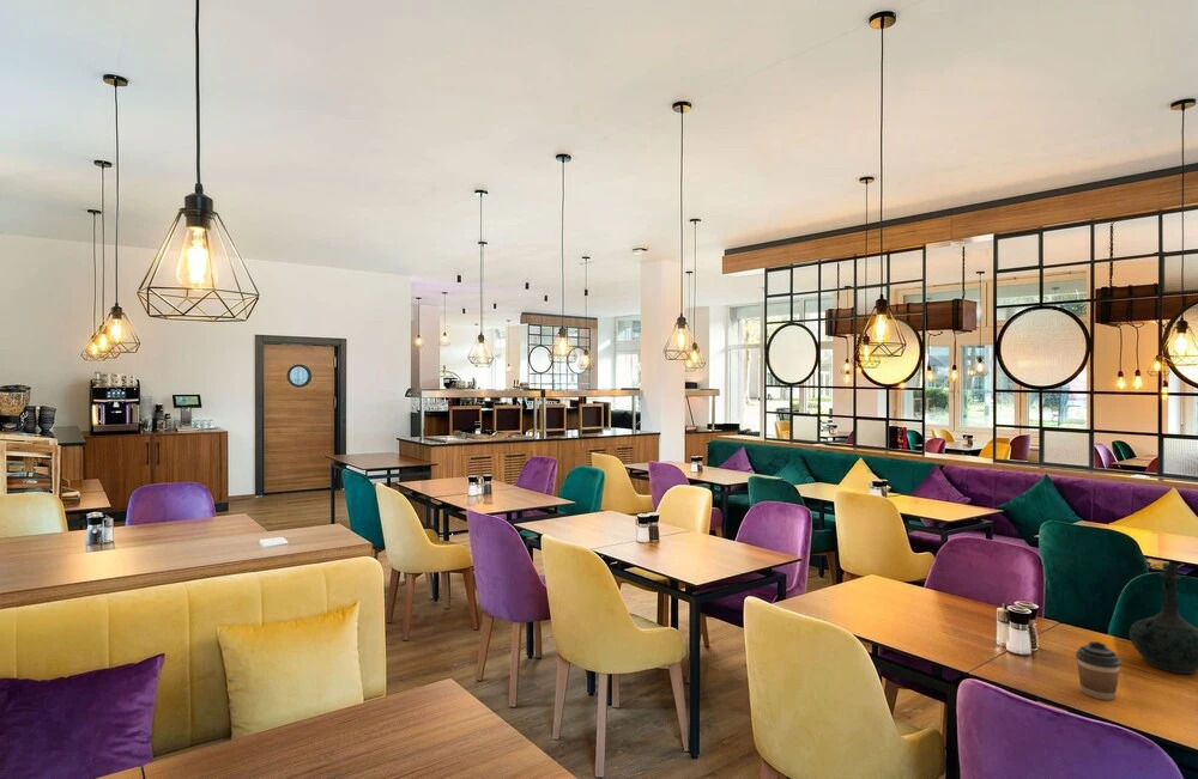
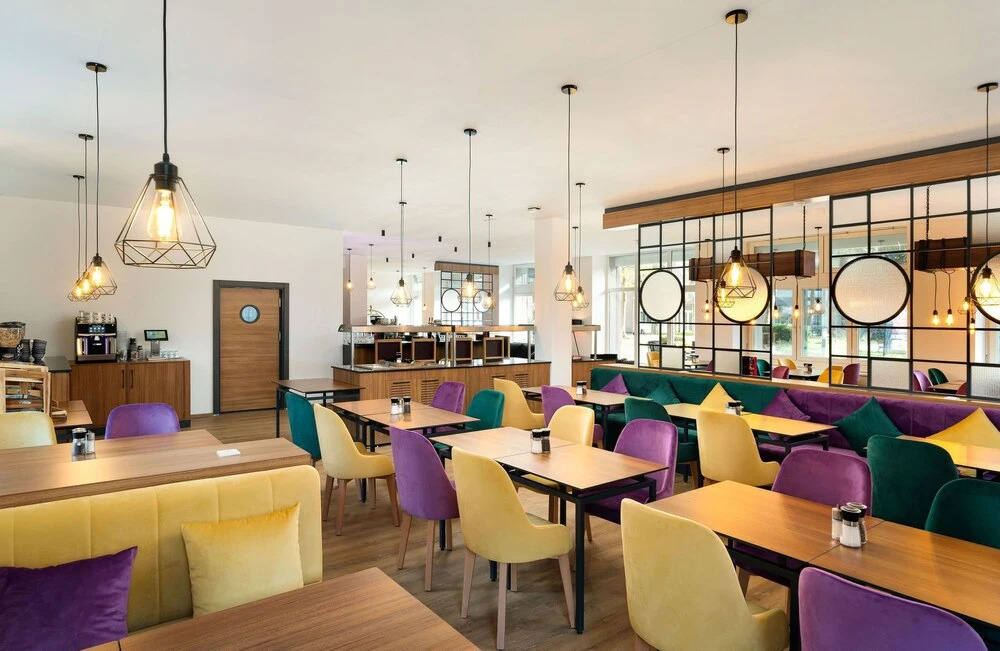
- coffee cup [1075,640,1123,701]
- bottle [1129,561,1198,675]
